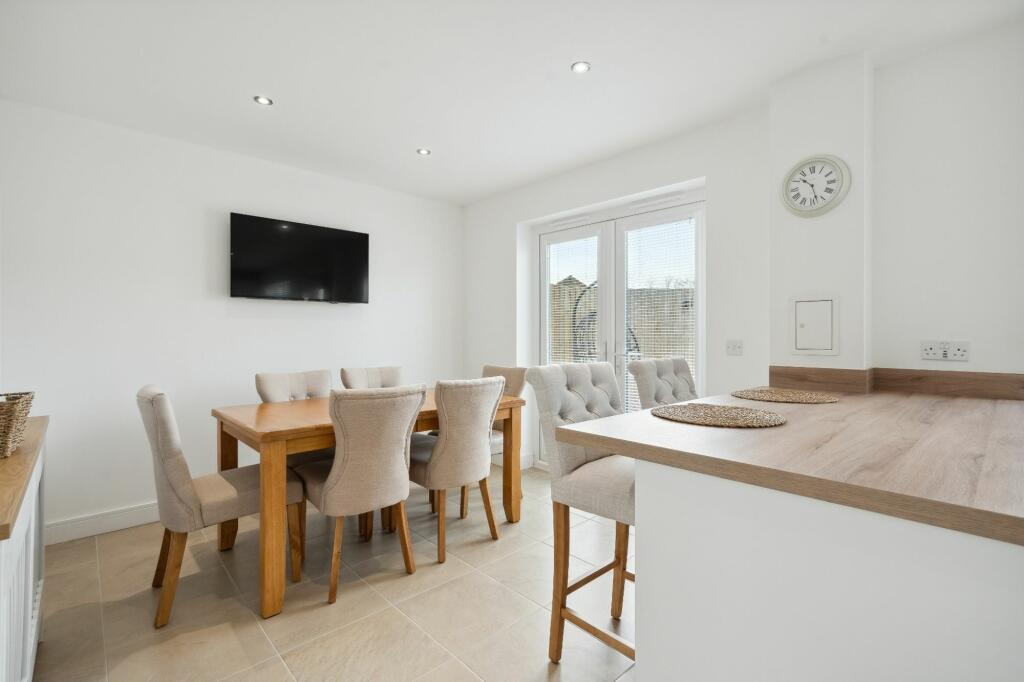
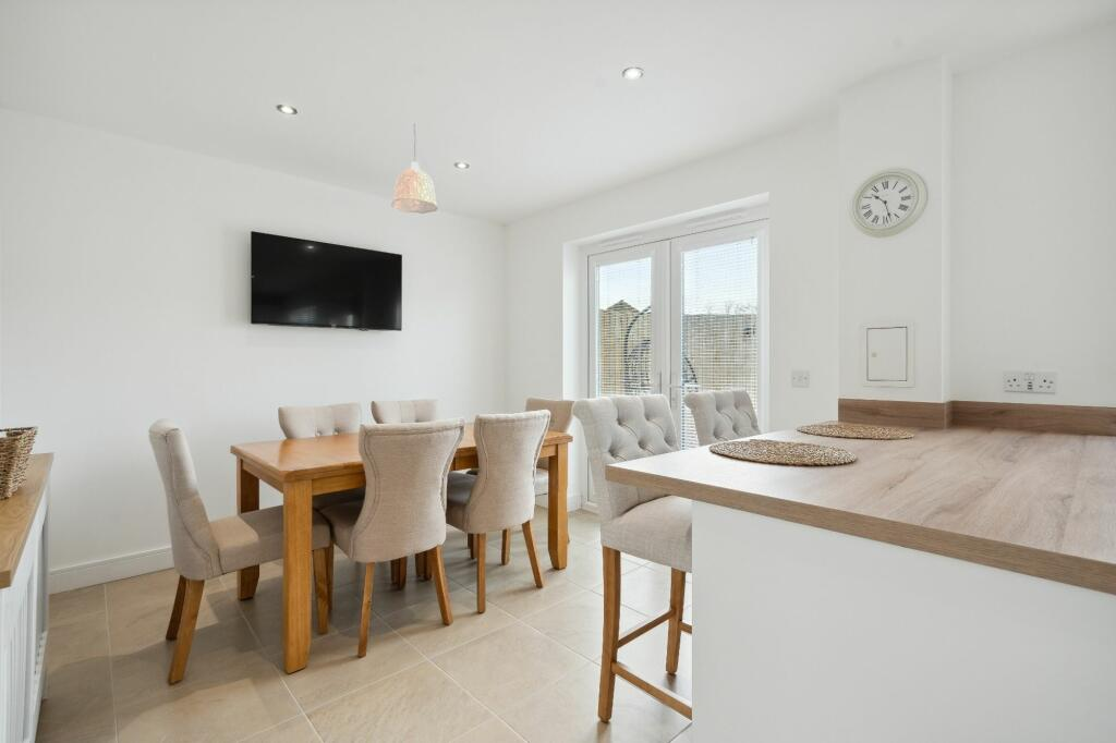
+ pendant lamp [390,122,439,215]
